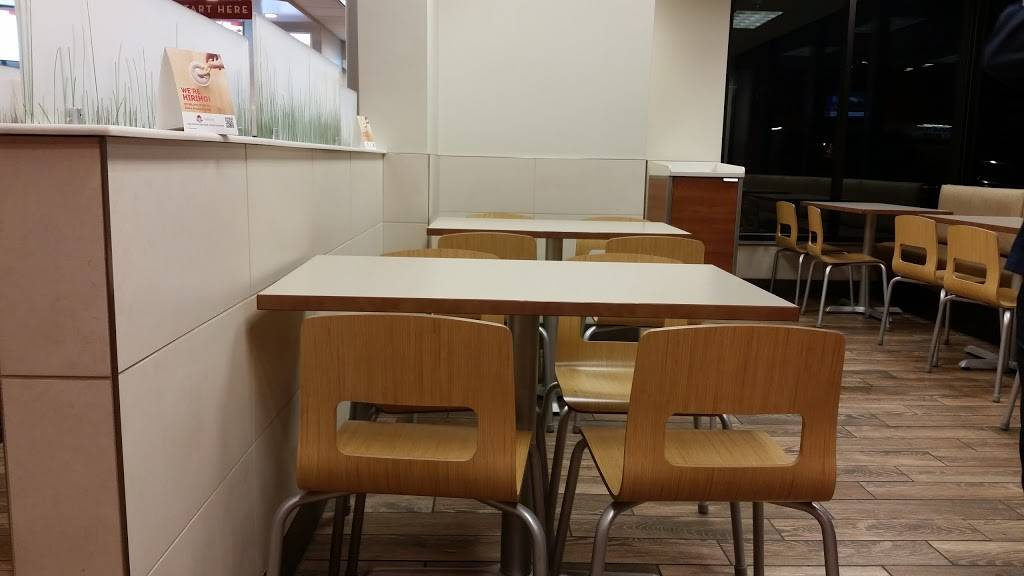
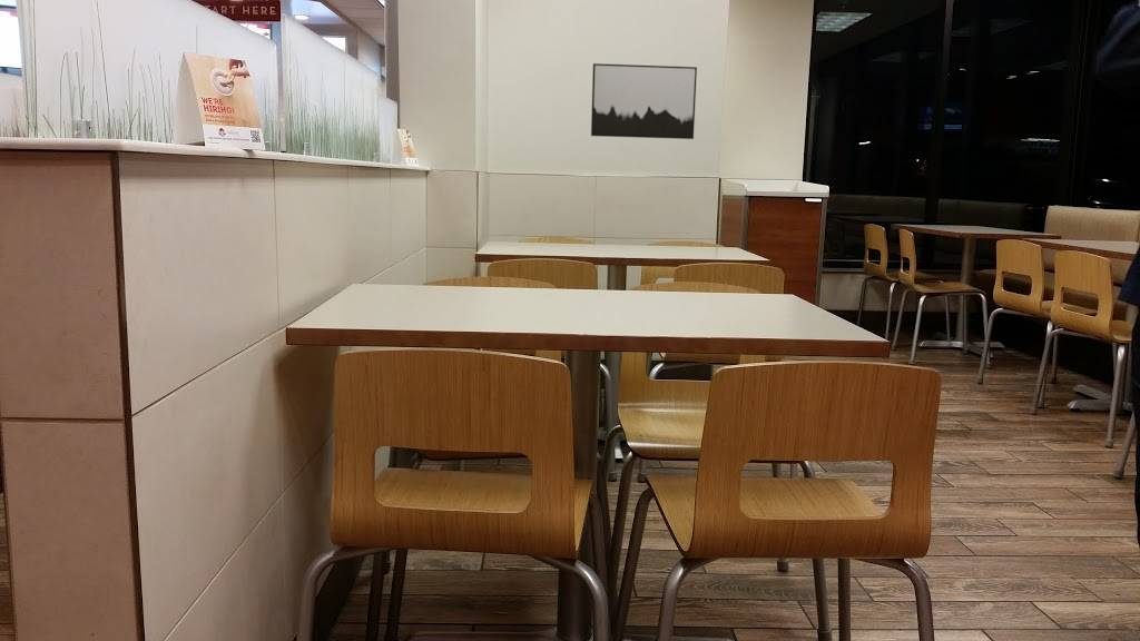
+ wall art [590,62,698,140]
